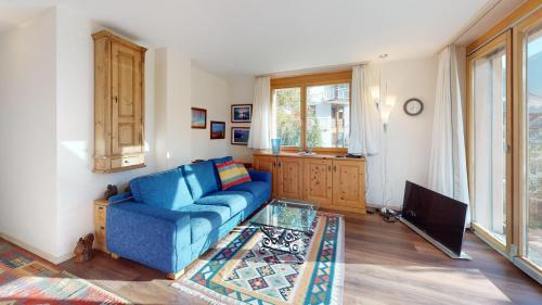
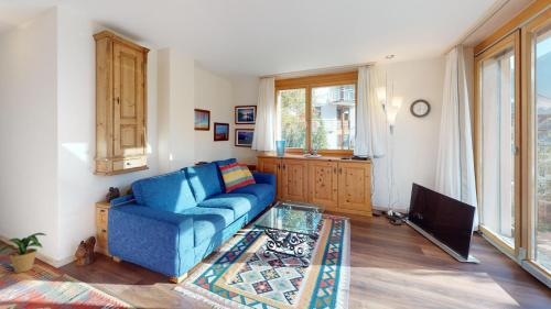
+ potted plant [0,232,47,274]
